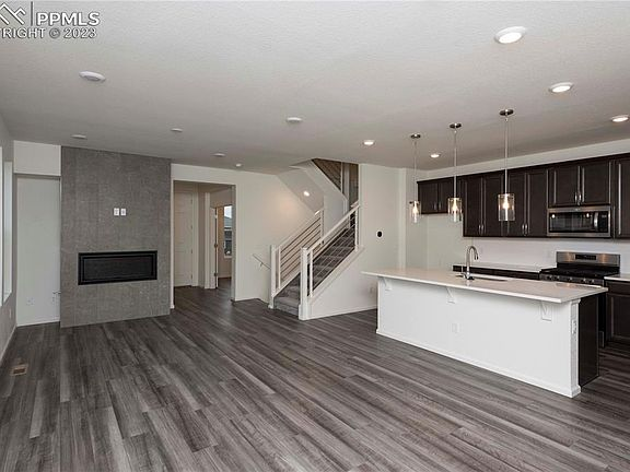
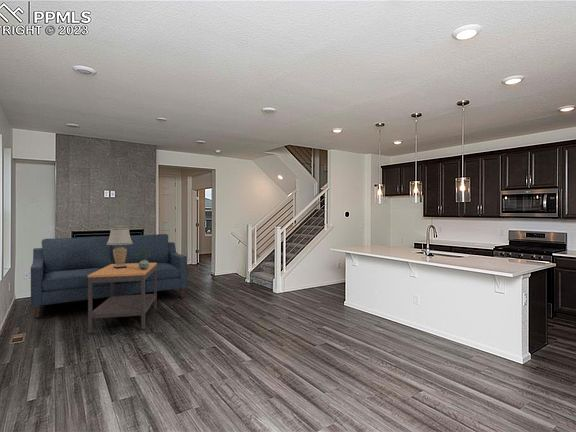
+ potted plant [135,247,151,270]
+ table lamp [107,224,133,269]
+ side table [87,263,158,334]
+ sofa [30,233,188,319]
